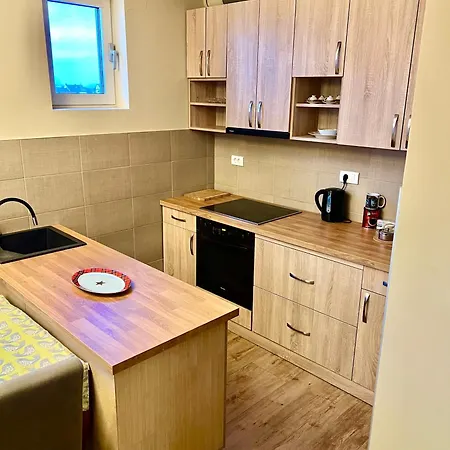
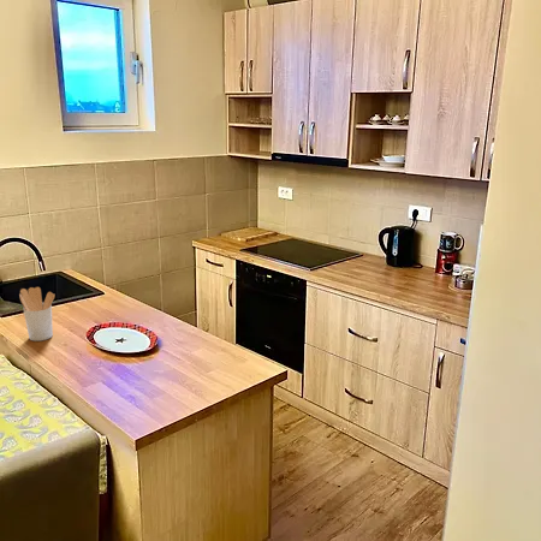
+ utensil holder [18,286,55,343]
